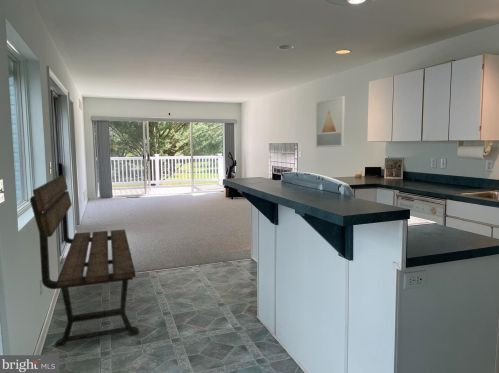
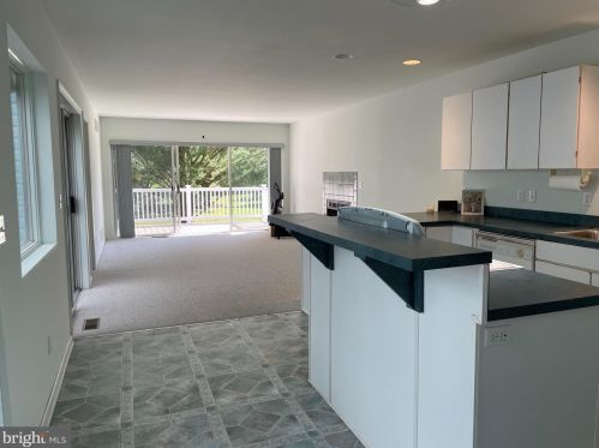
- bench [29,174,140,348]
- wall art [315,95,346,148]
